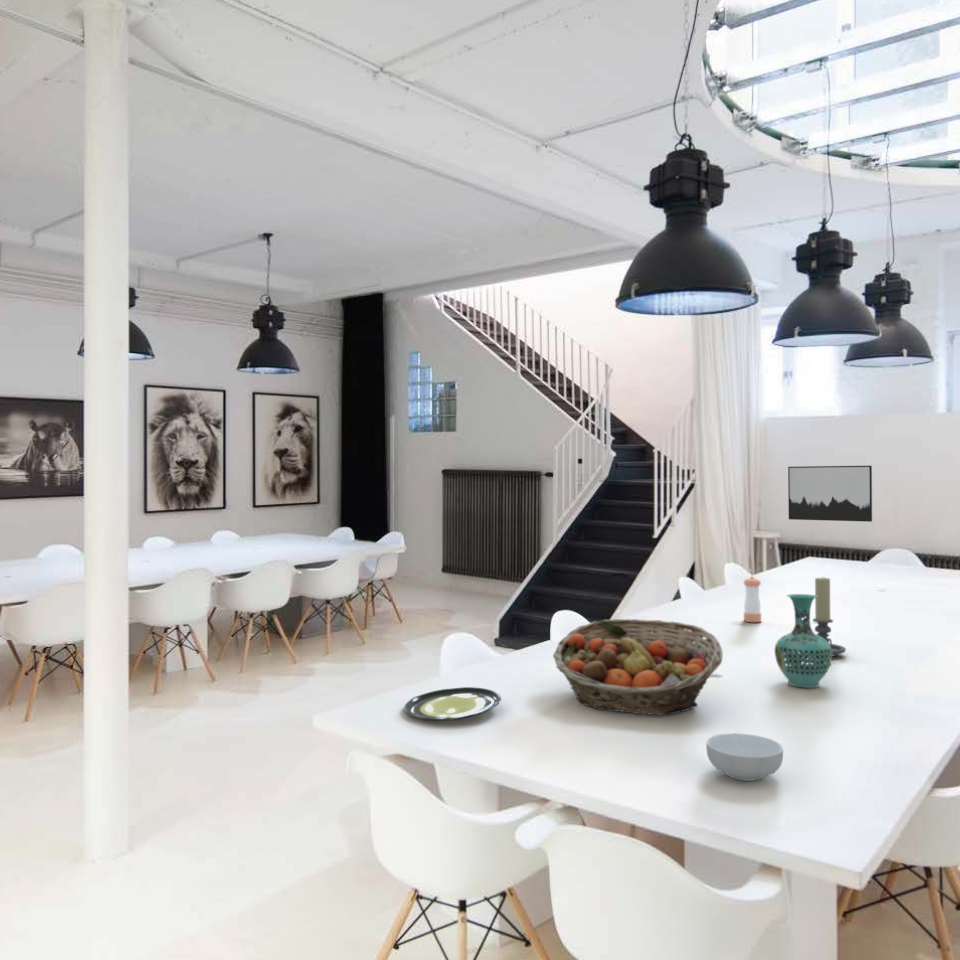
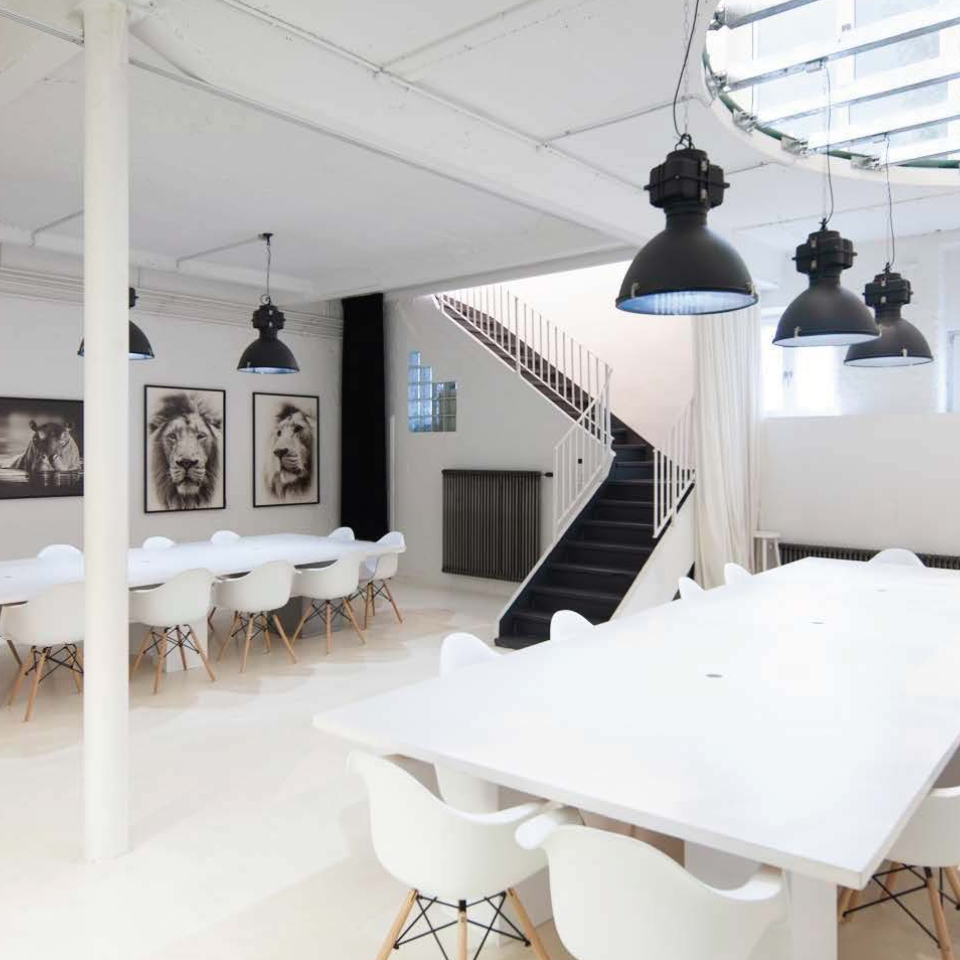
- vase [774,593,833,688]
- fruit basket [552,618,724,716]
- cereal bowl [705,732,784,782]
- wall art [787,465,873,523]
- plate [403,686,502,722]
- candle holder [812,576,847,657]
- pepper shaker [743,575,762,623]
